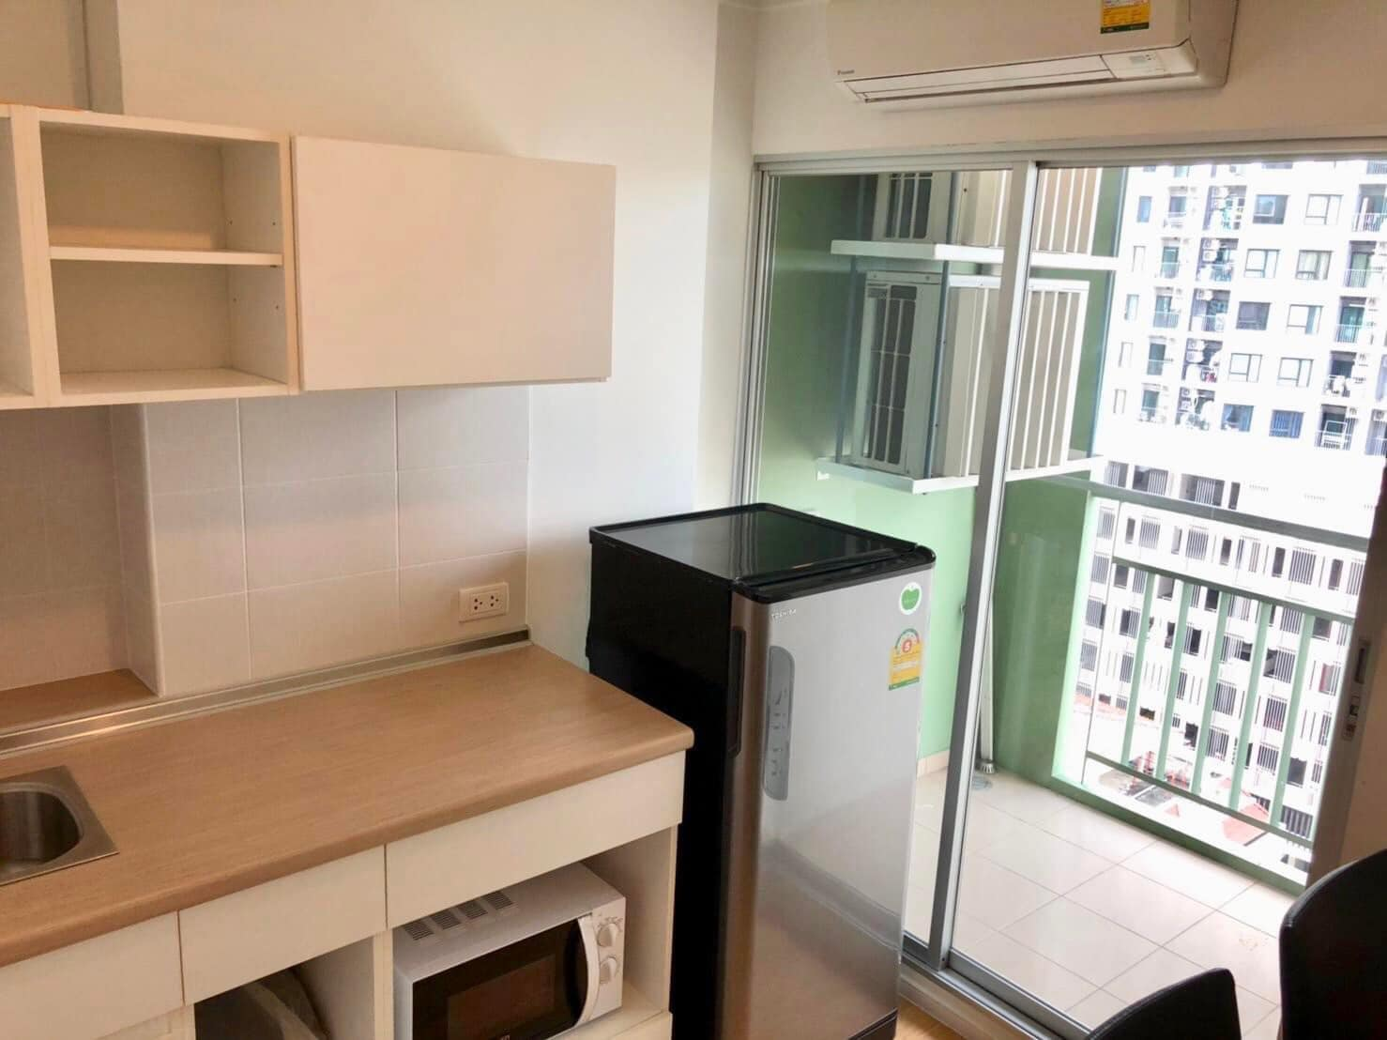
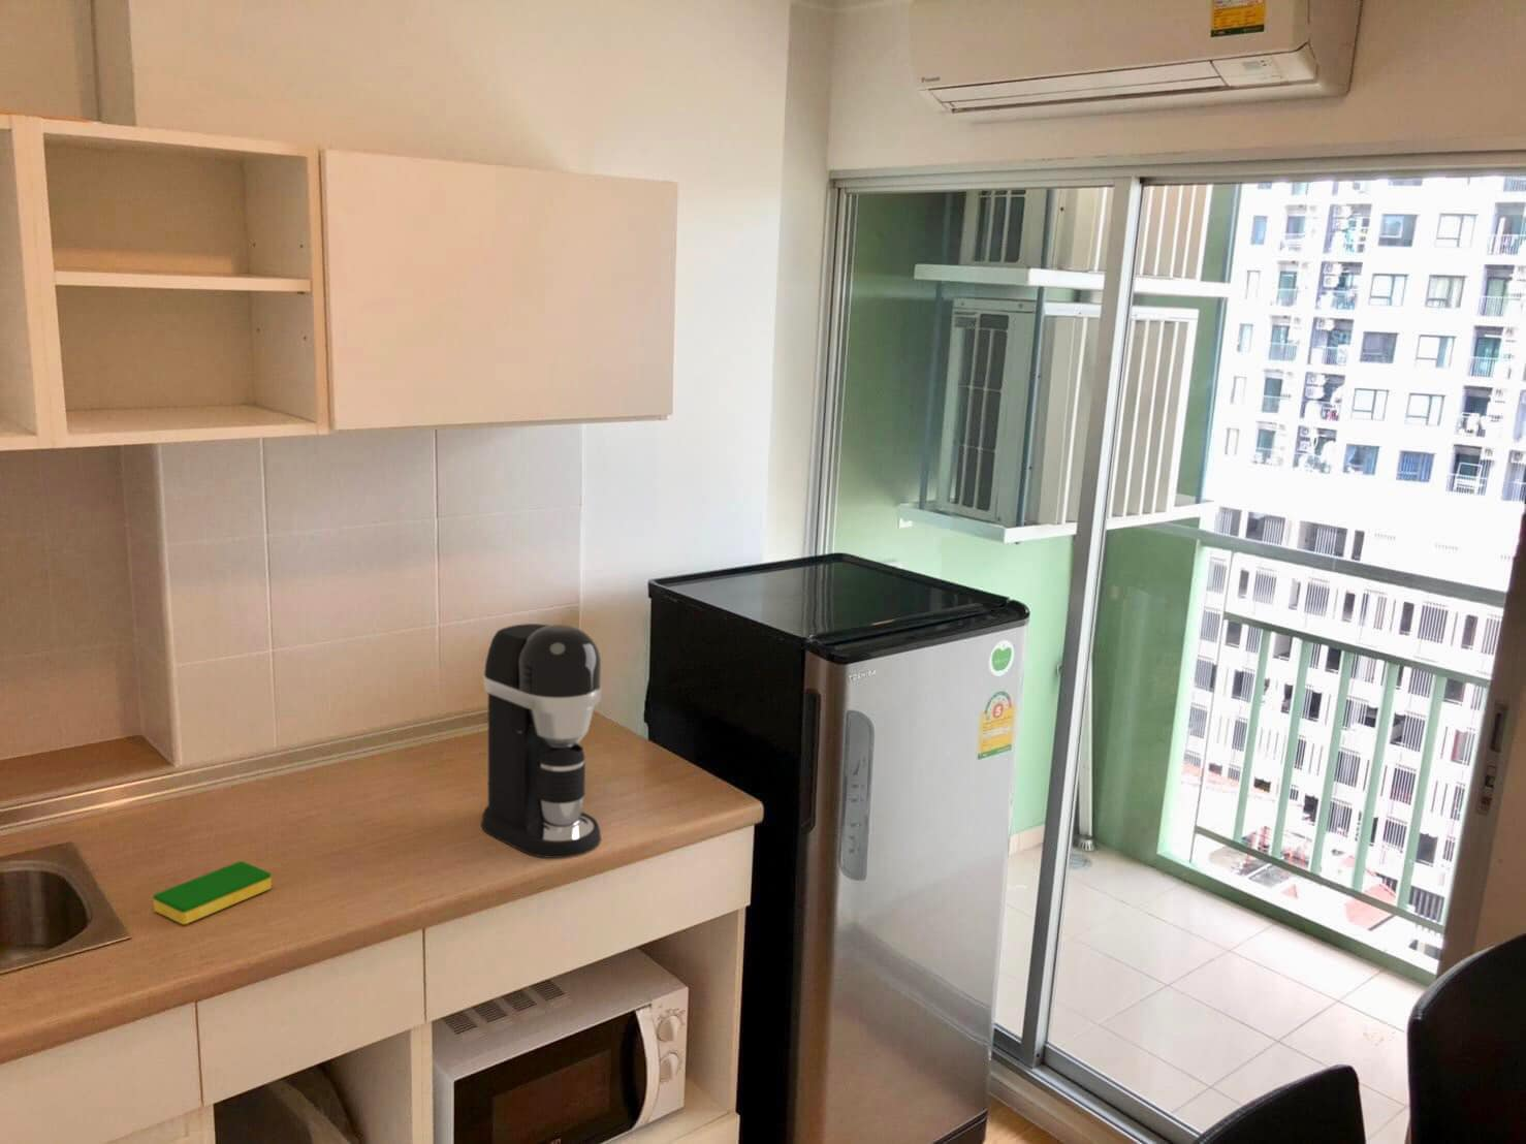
+ dish sponge [151,860,273,925]
+ coffee maker [481,622,603,859]
